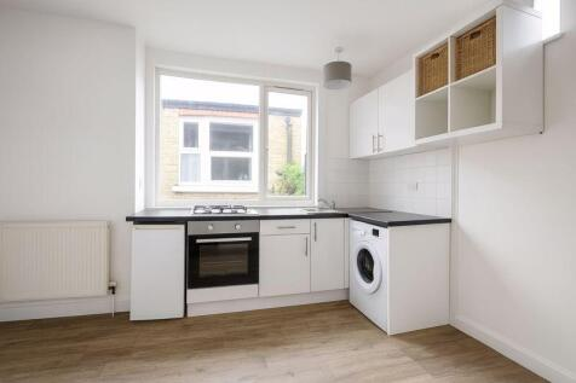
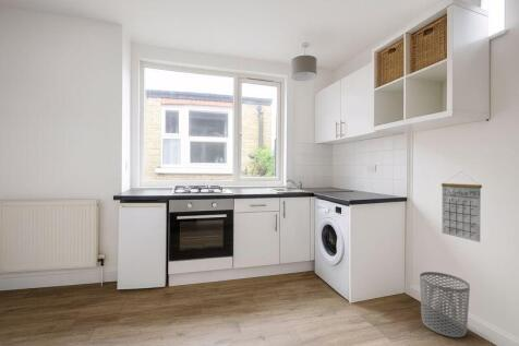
+ calendar [440,171,483,243]
+ waste bin [419,271,471,338]
